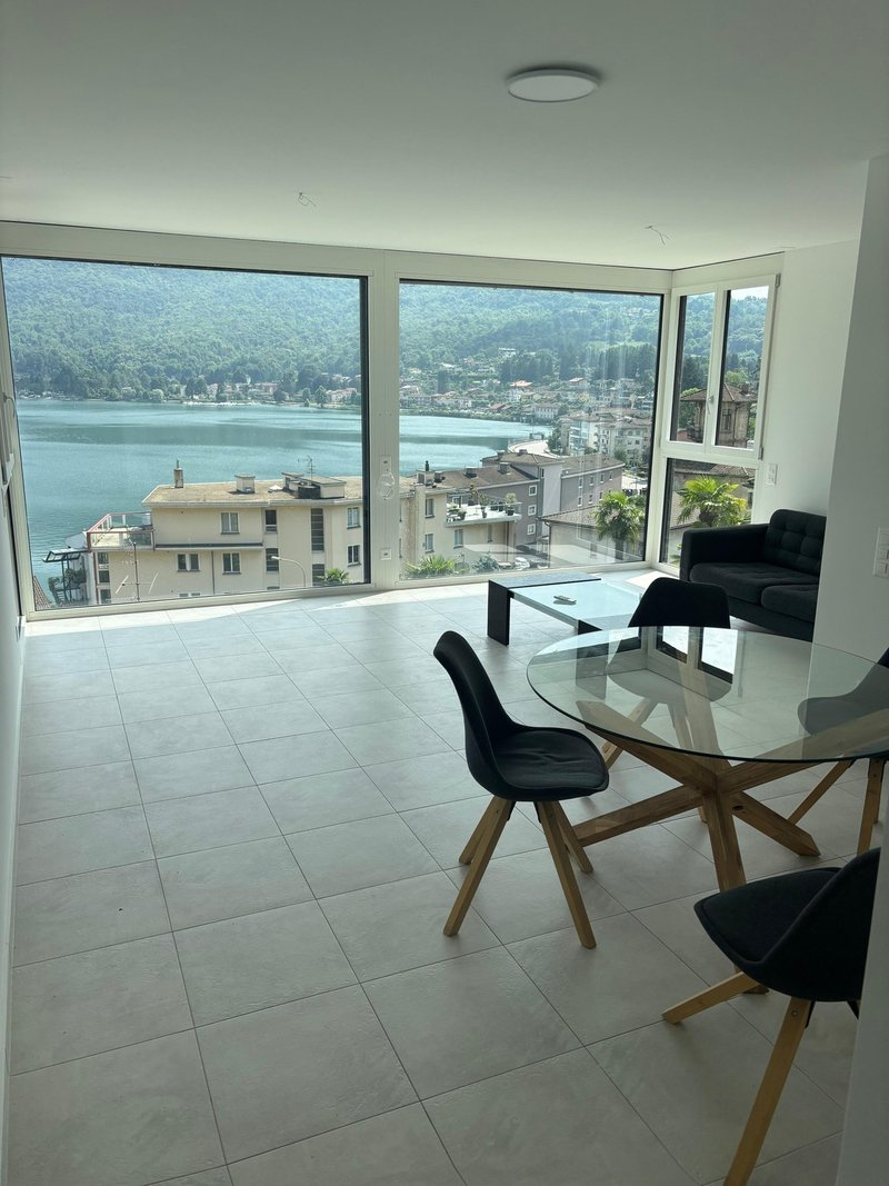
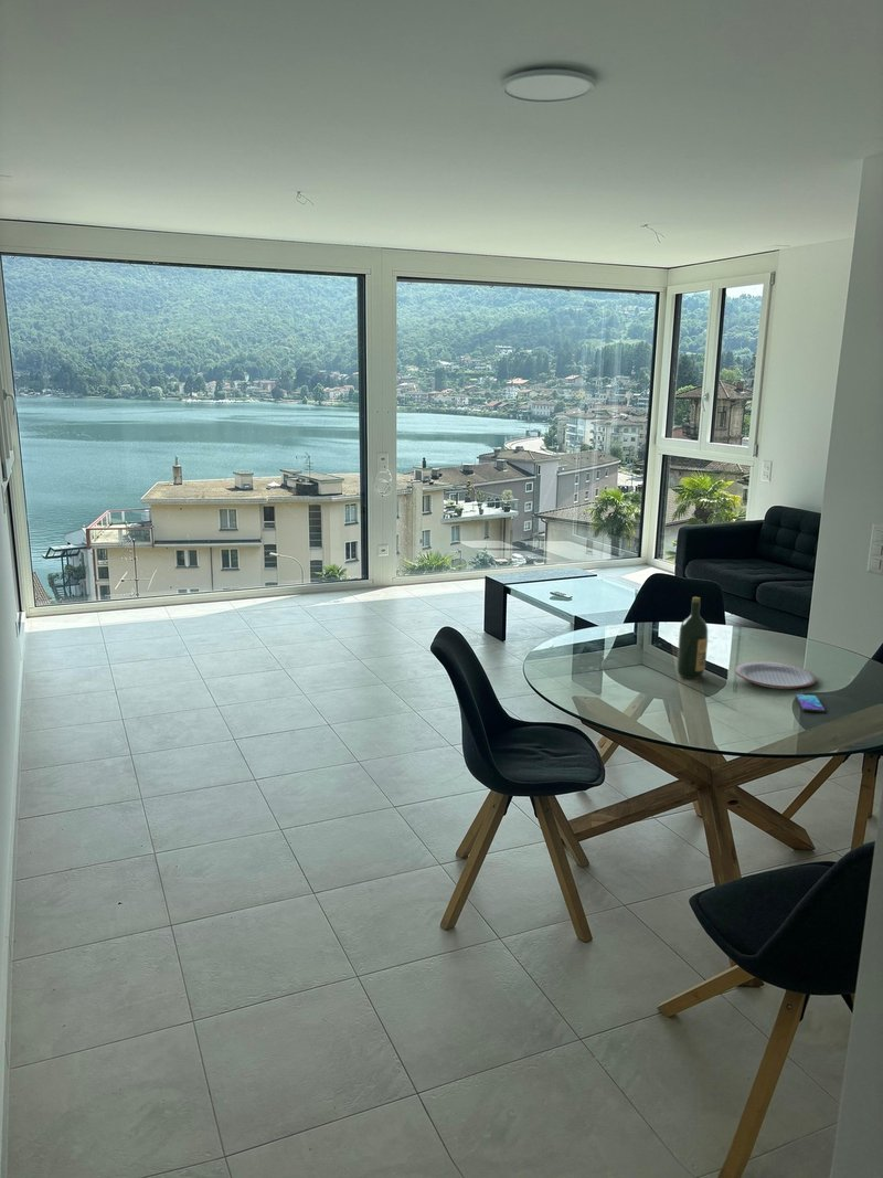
+ plate [734,660,818,690]
+ smartphone [794,693,827,713]
+ wine bottle [677,596,709,680]
